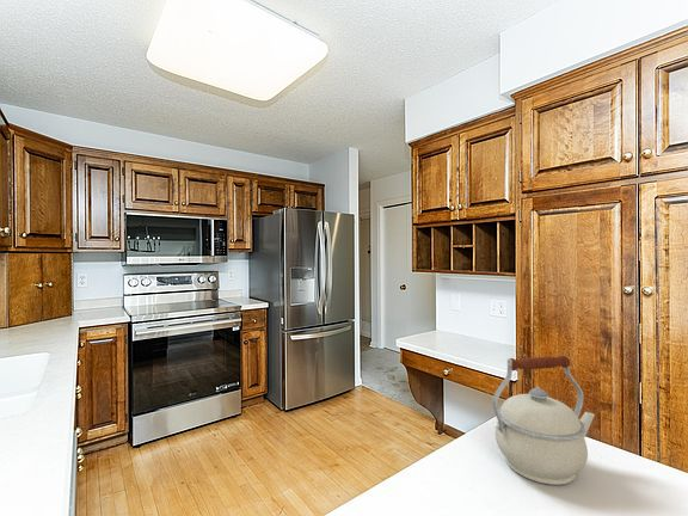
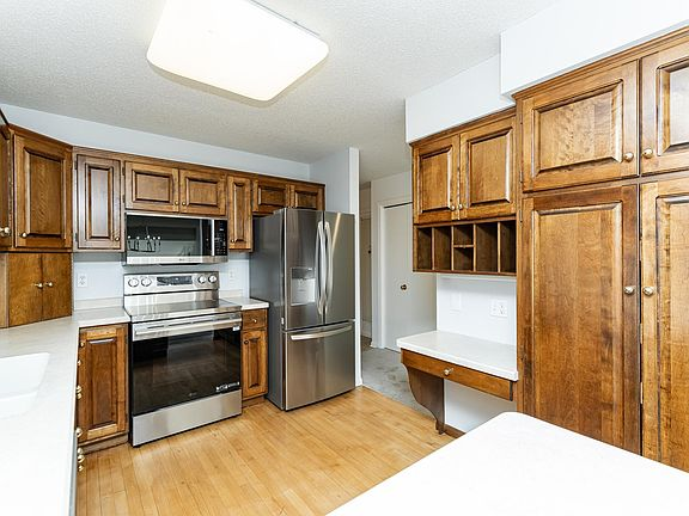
- kettle [492,355,596,486]
